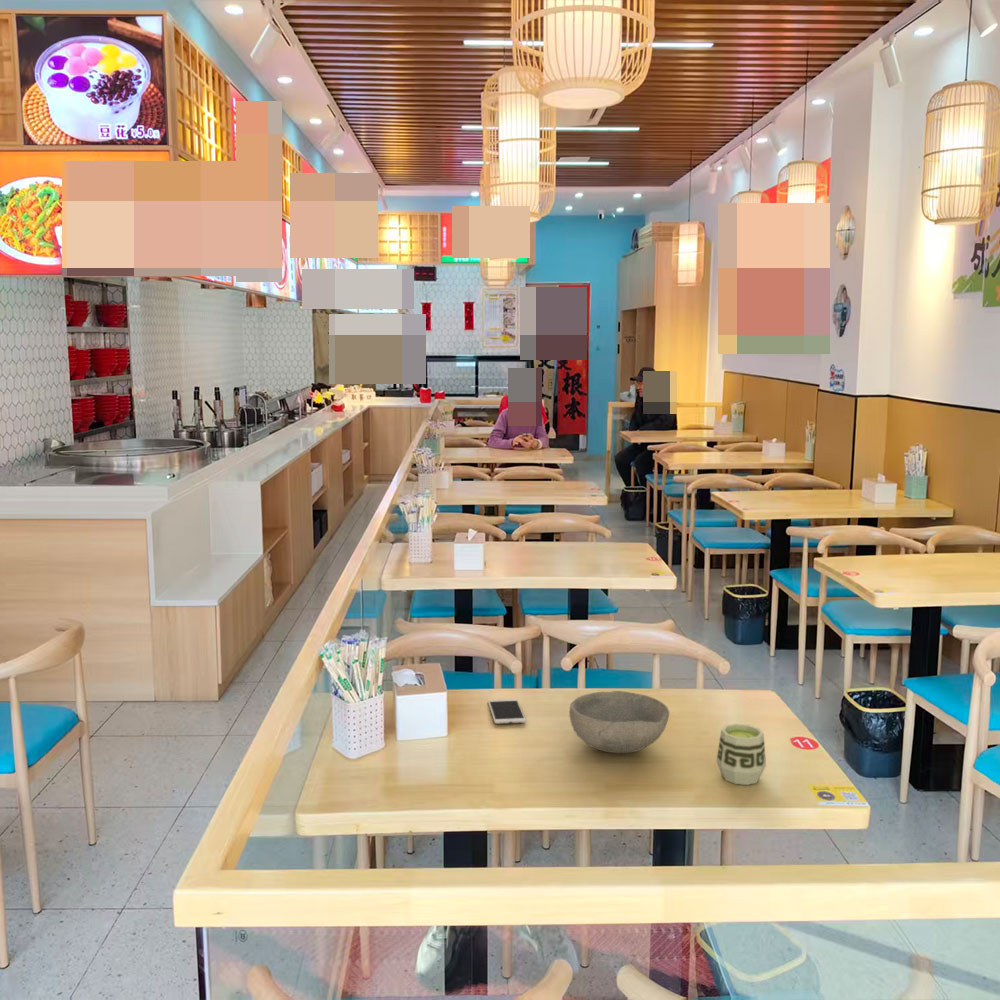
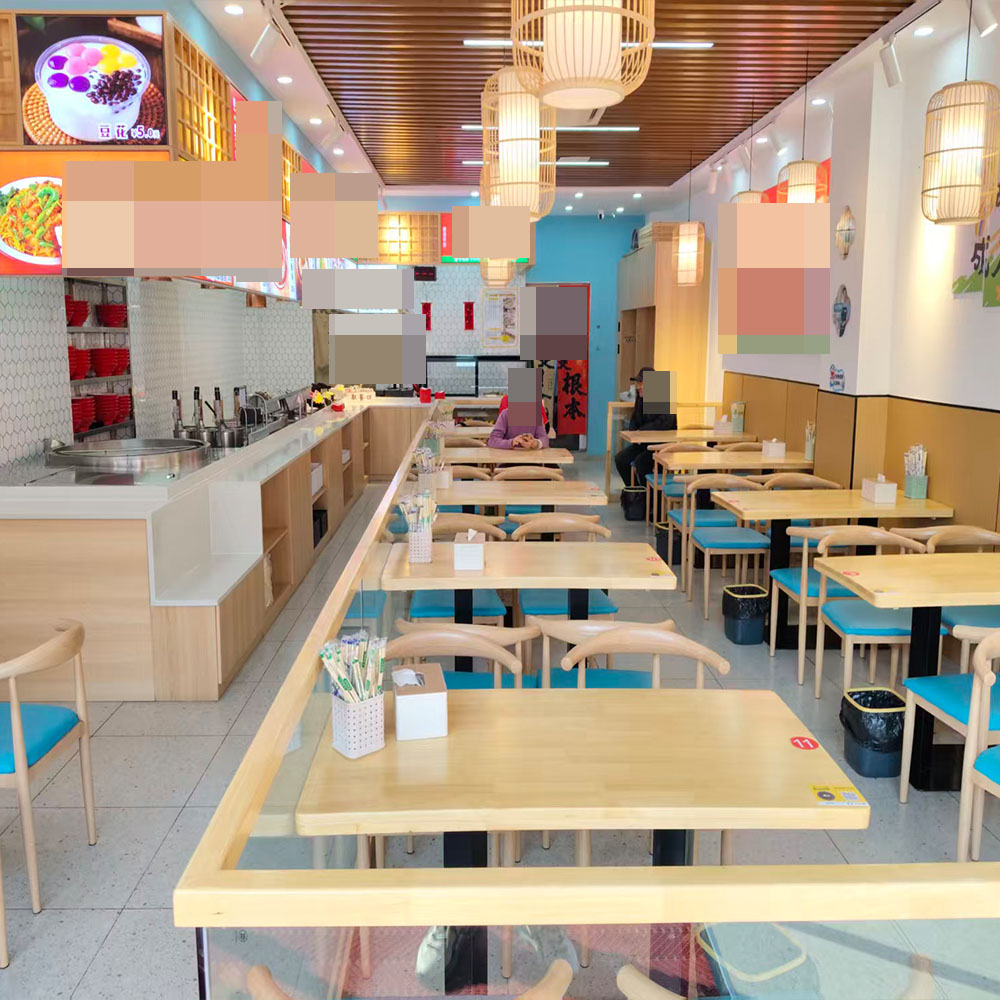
- smartphone [487,698,527,725]
- cup [716,723,767,786]
- bowl [568,690,670,754]
